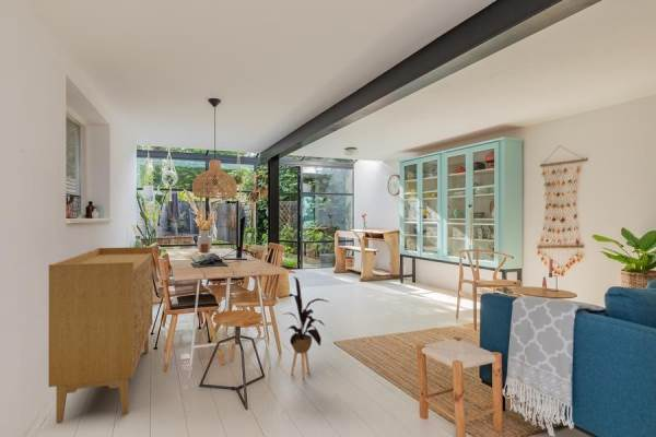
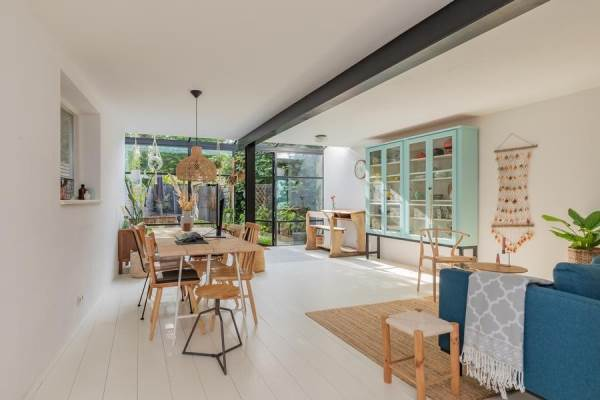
- sideboard [48,246,154,425]
- house plant [281,275,329,380]
